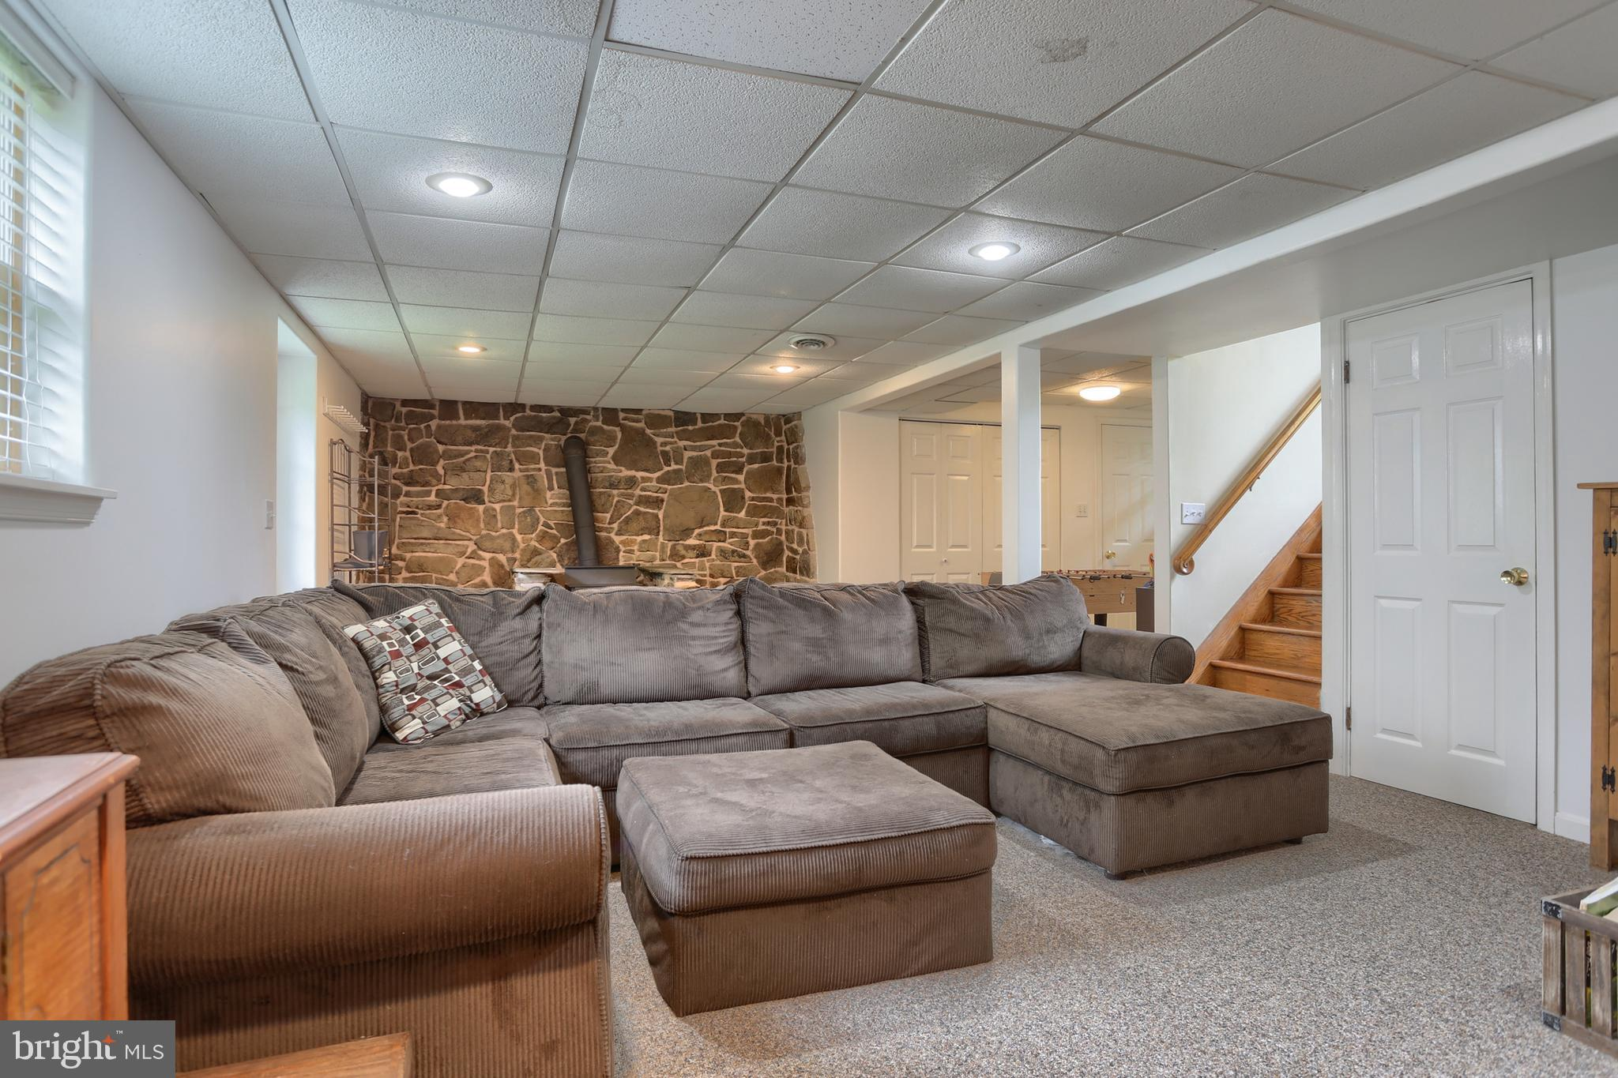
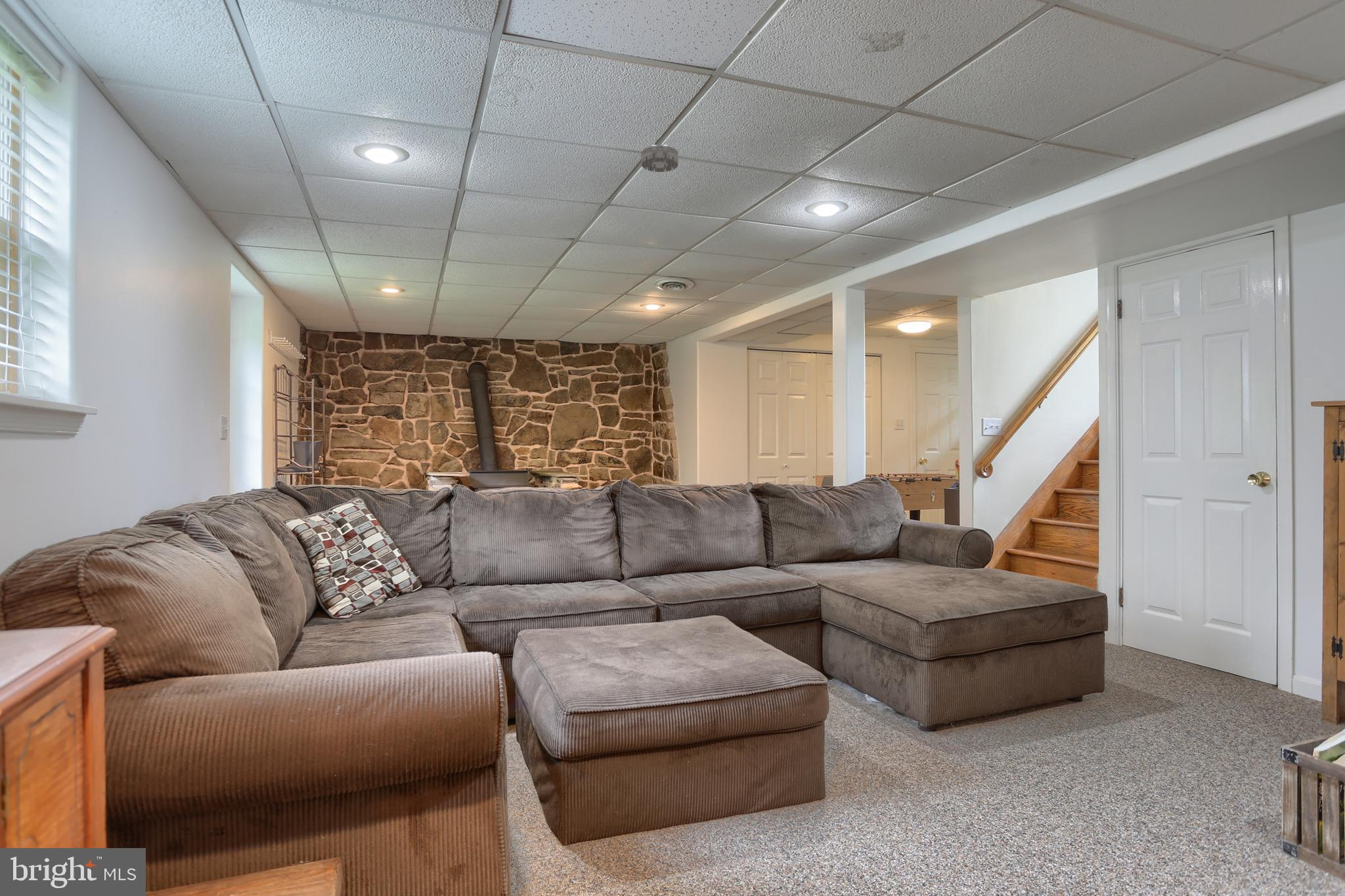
+ smoke detector [640,144,679,173]
